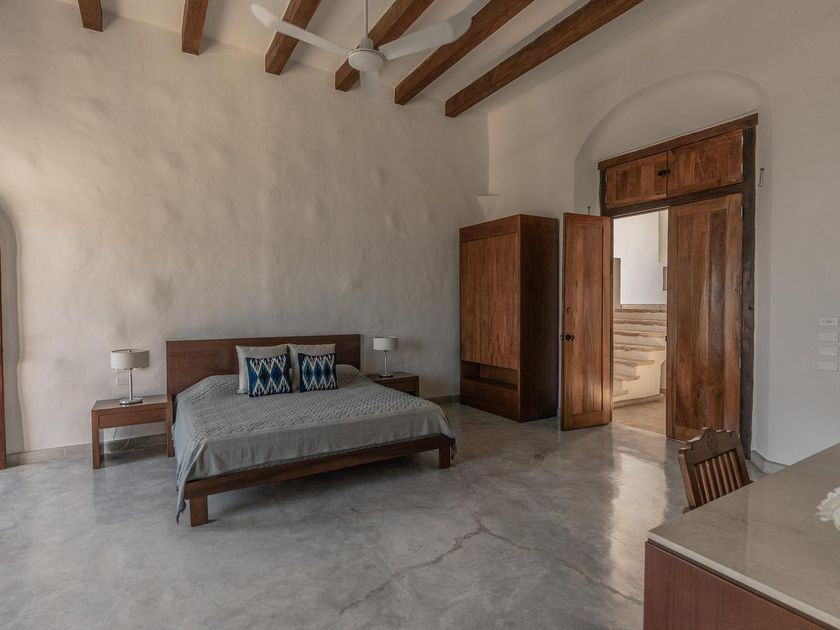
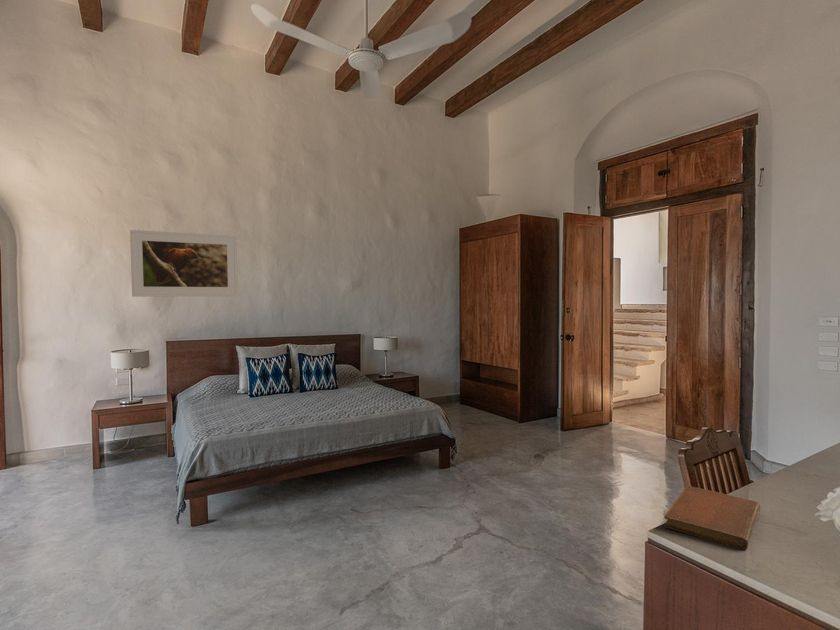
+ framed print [129,229,239,298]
+ notebook [663,485,761,551]
